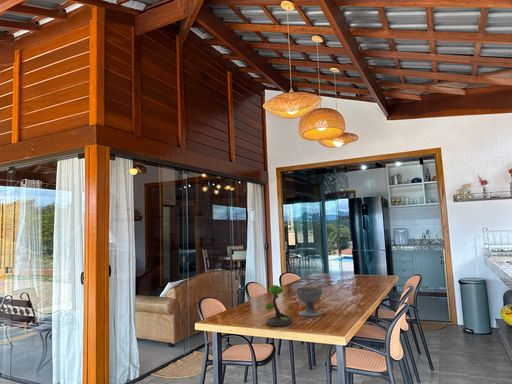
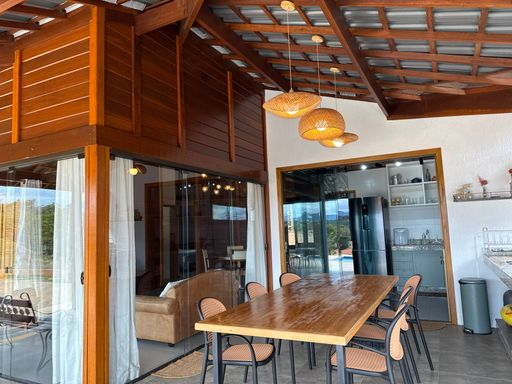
- plant [264,284,293,328]
- bowl [294,286,324,318]
